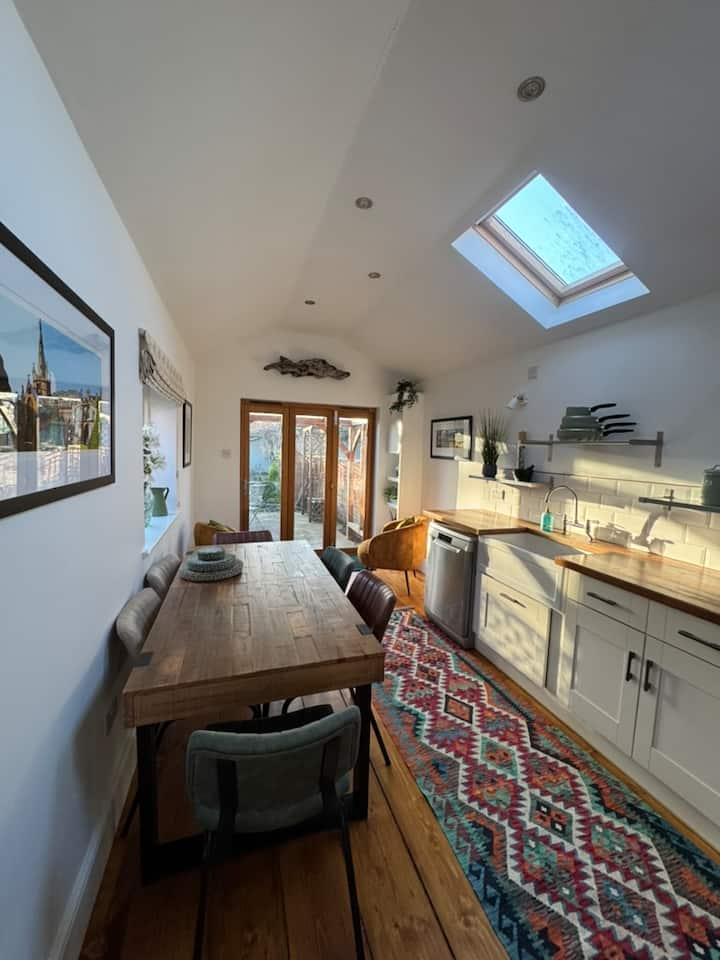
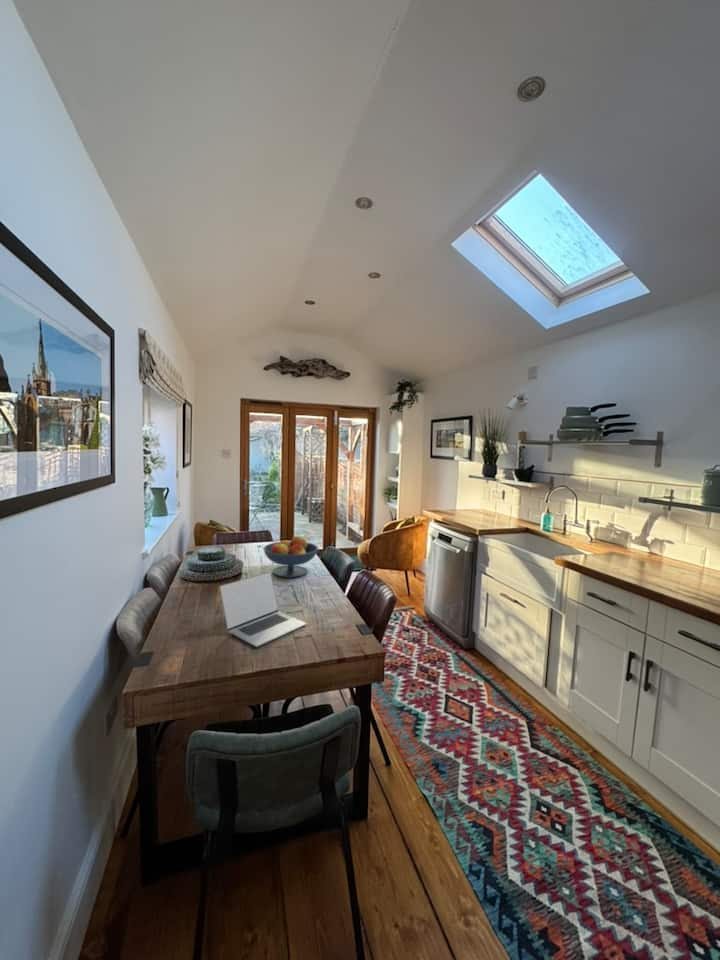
+ fruit bowl [262,534,319,579]
+ laptop [219,571,307,649]
